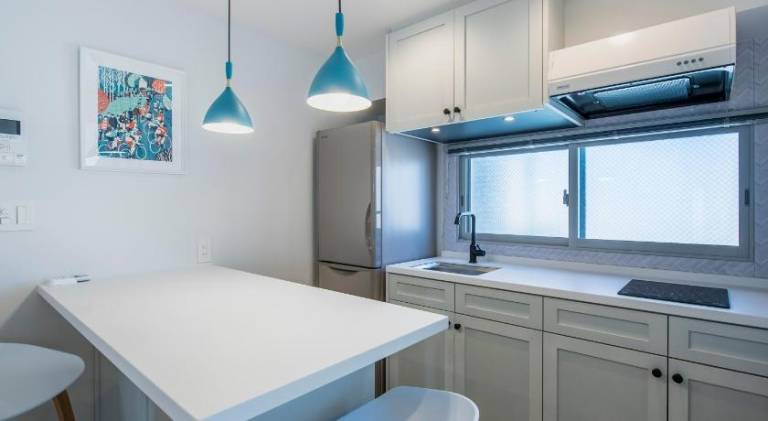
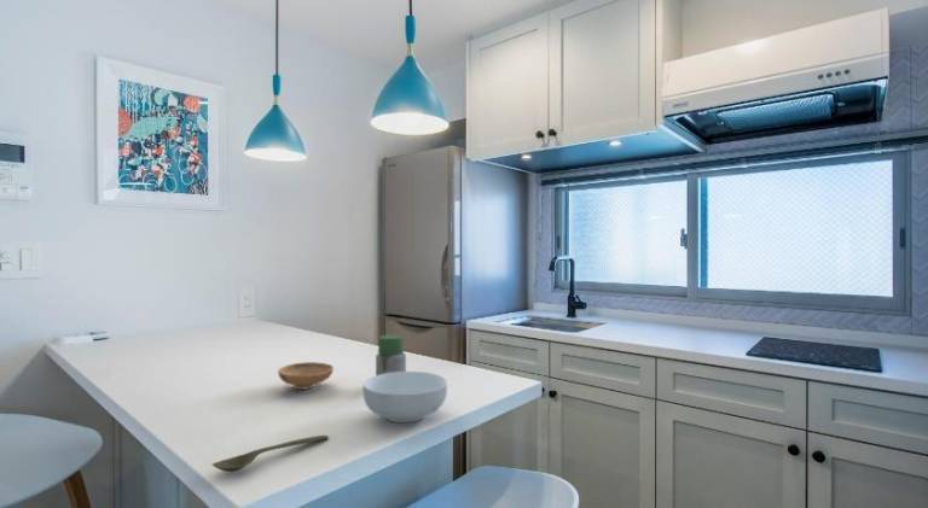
+ cereal bowl [361,370,448,424]
+ jar [375,333,407,376]
+ spoon [211,434,330,473]
+ bowl [277,361,335,391]
